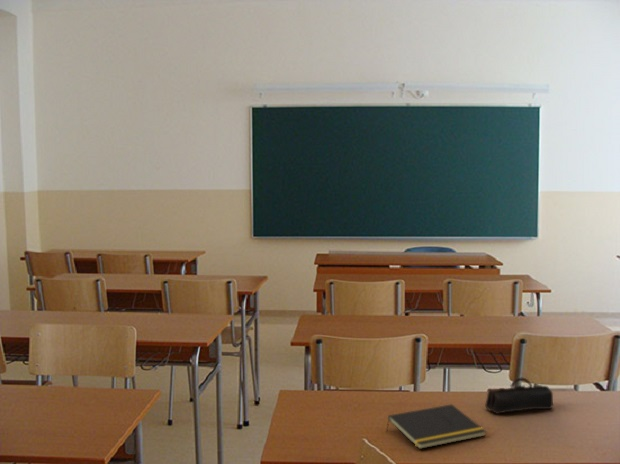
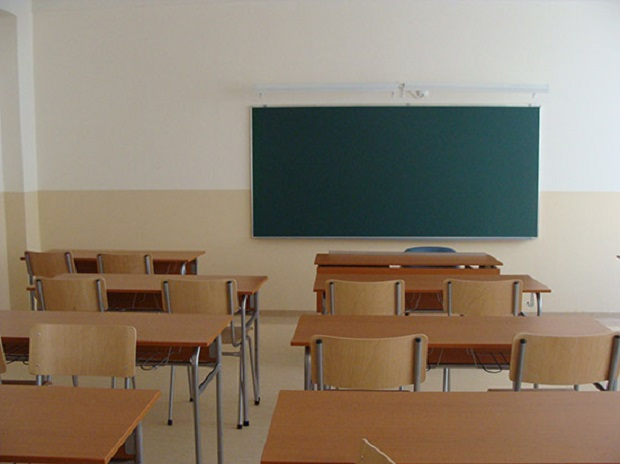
- notepad [385,403,487,450]
- pencil case [484,377,554,415]
